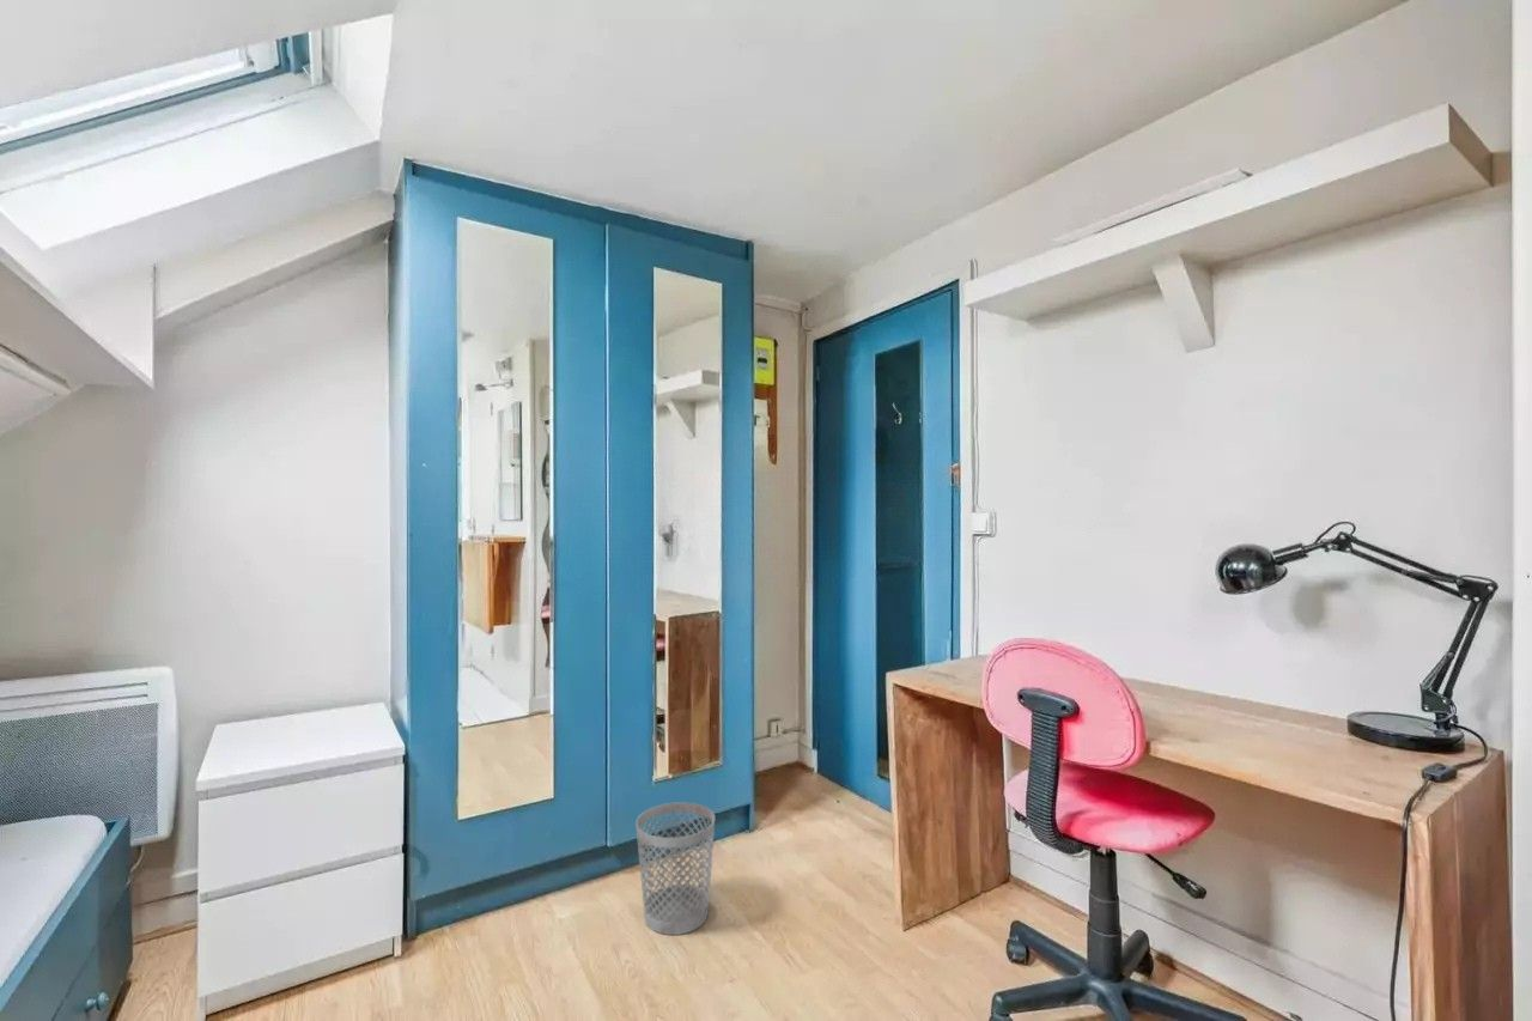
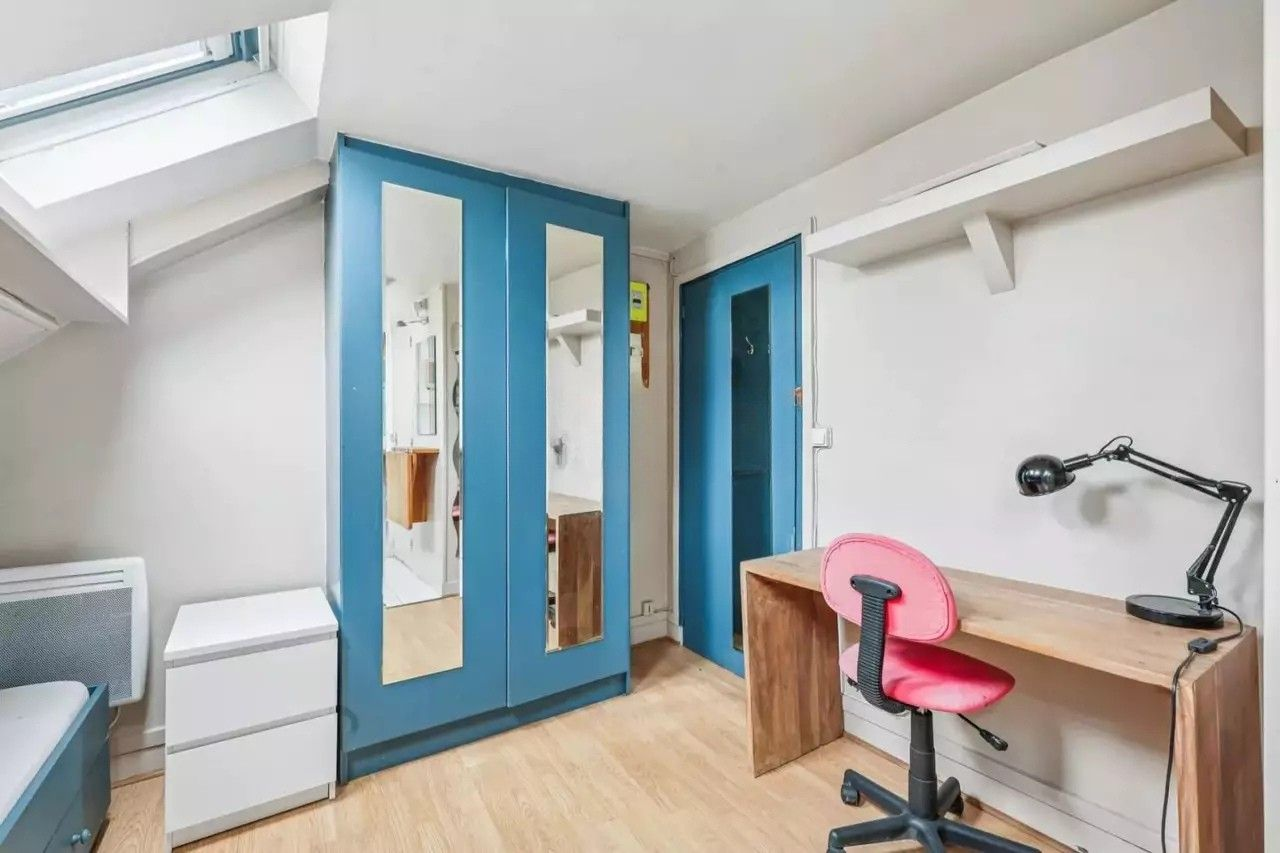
- wastebasket [634,801,716,936]
